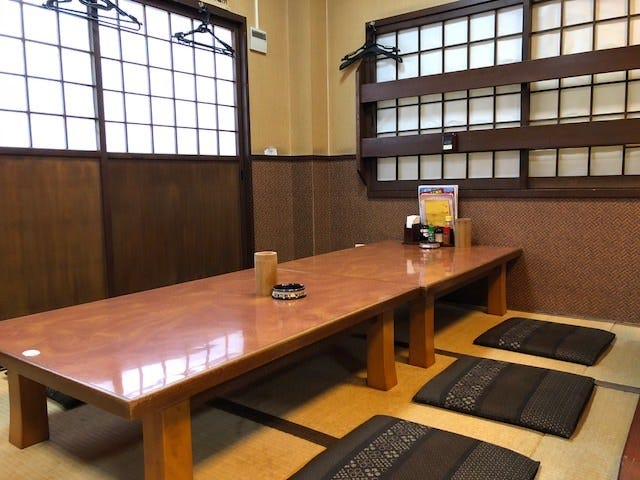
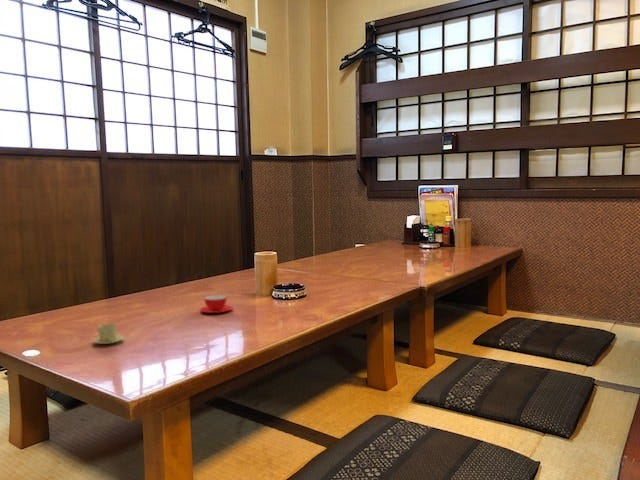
+ chinaware [91,322,125,345]
+ teacup [199,294,234,314]
